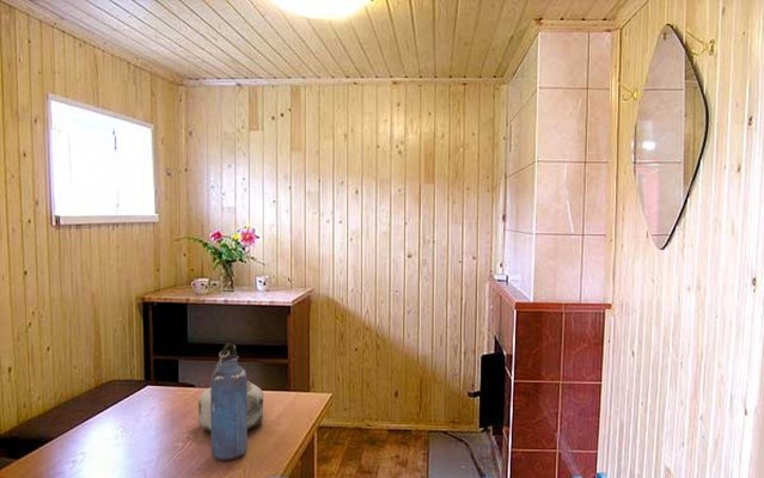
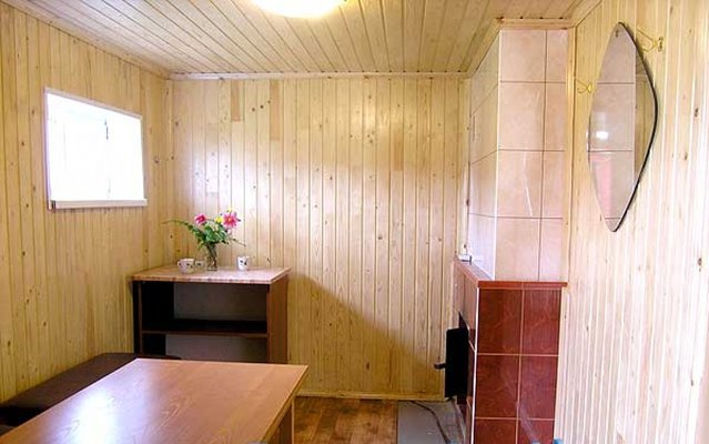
- water bottle [209,342,249,461]
- kettle [197,344,264,433]
